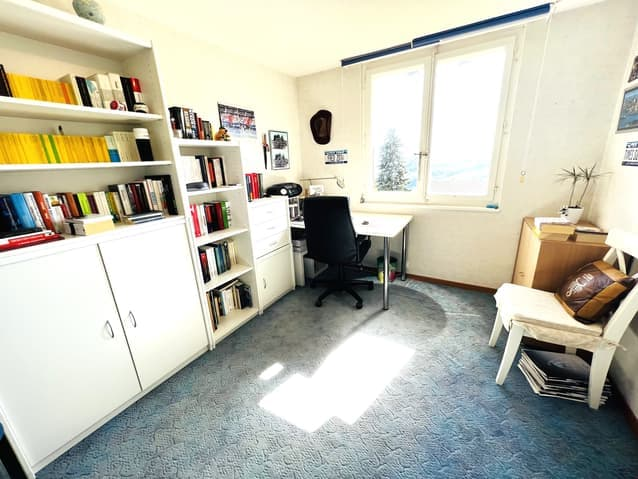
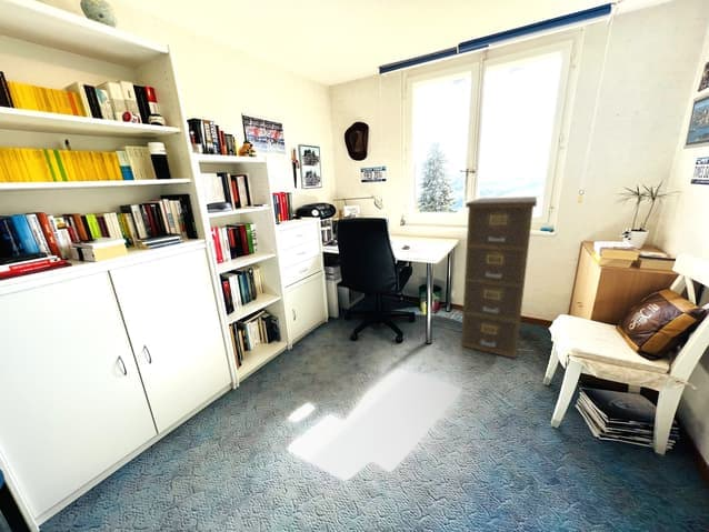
+ filing cabinet [460,195,538,360]
